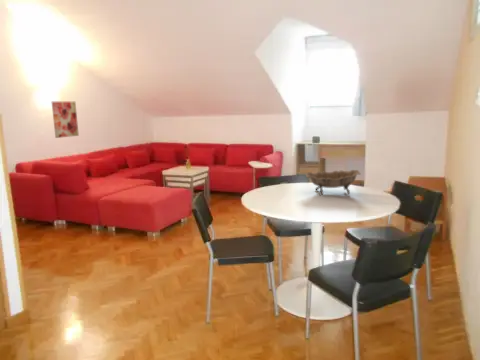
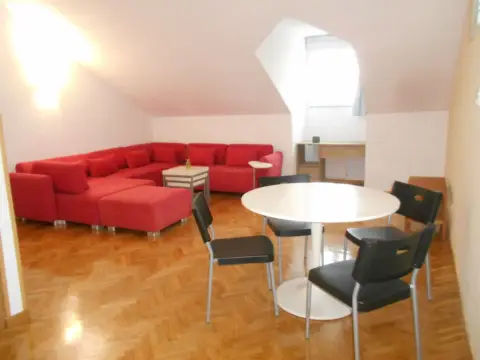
- wall art [51,101,80,139]
- decorative bowl [305,169,362,196]
